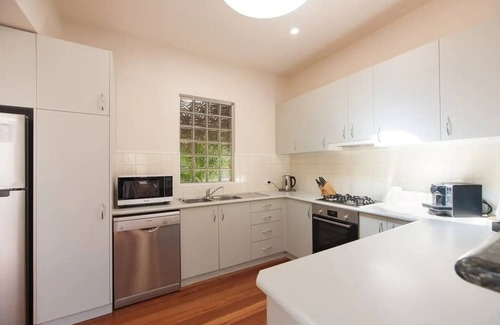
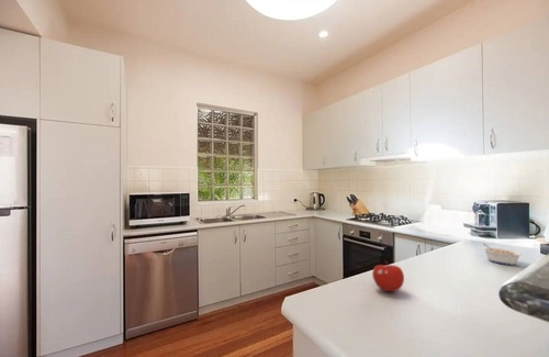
+ legume [481,243,524,266]
+ fruit [371,260,405,292]
